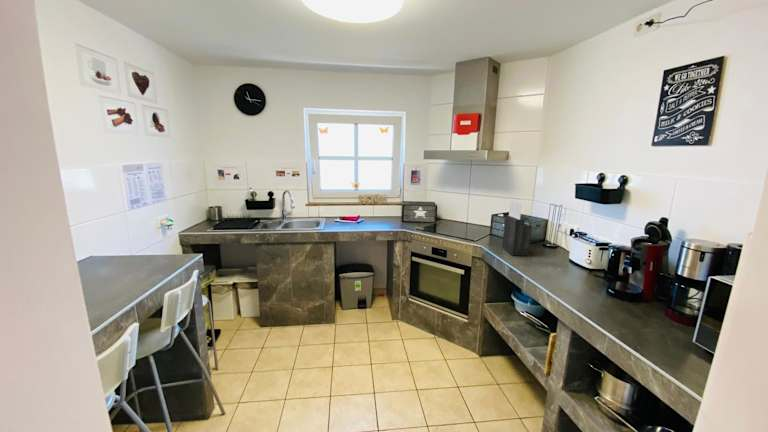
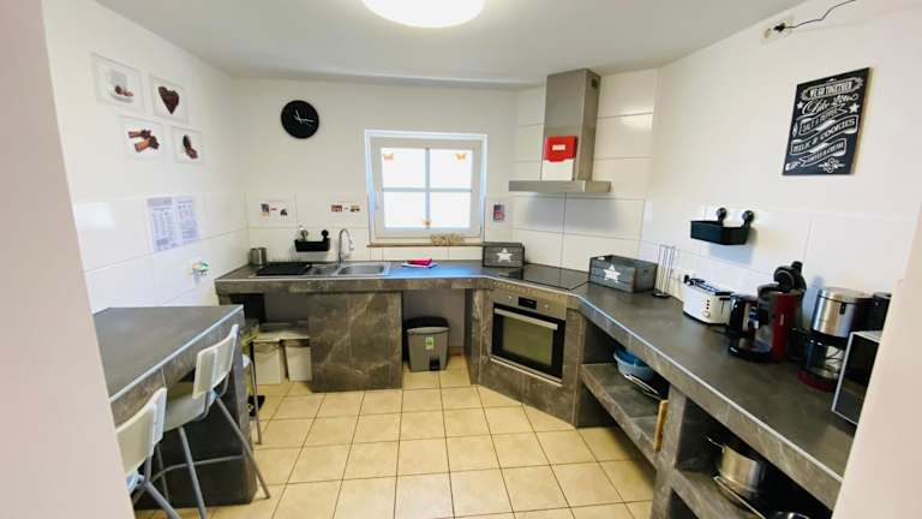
- knife block [501,198,533,257]
